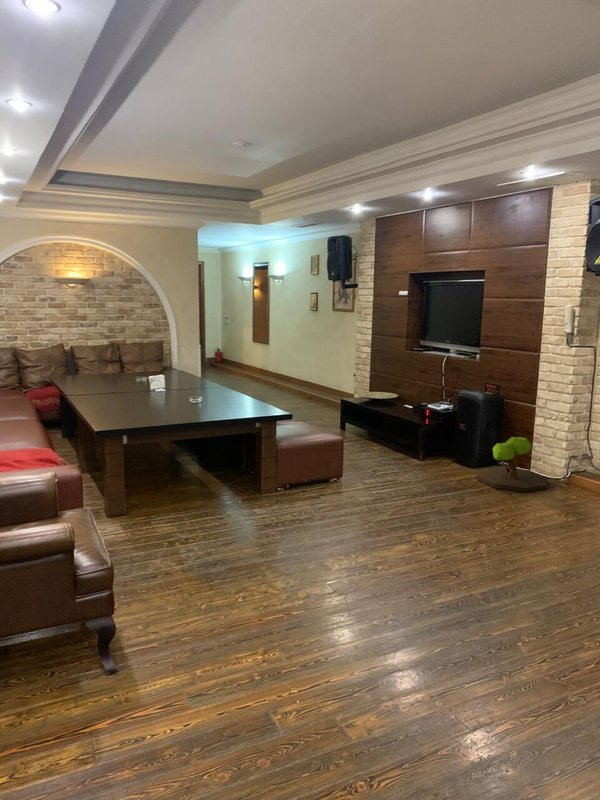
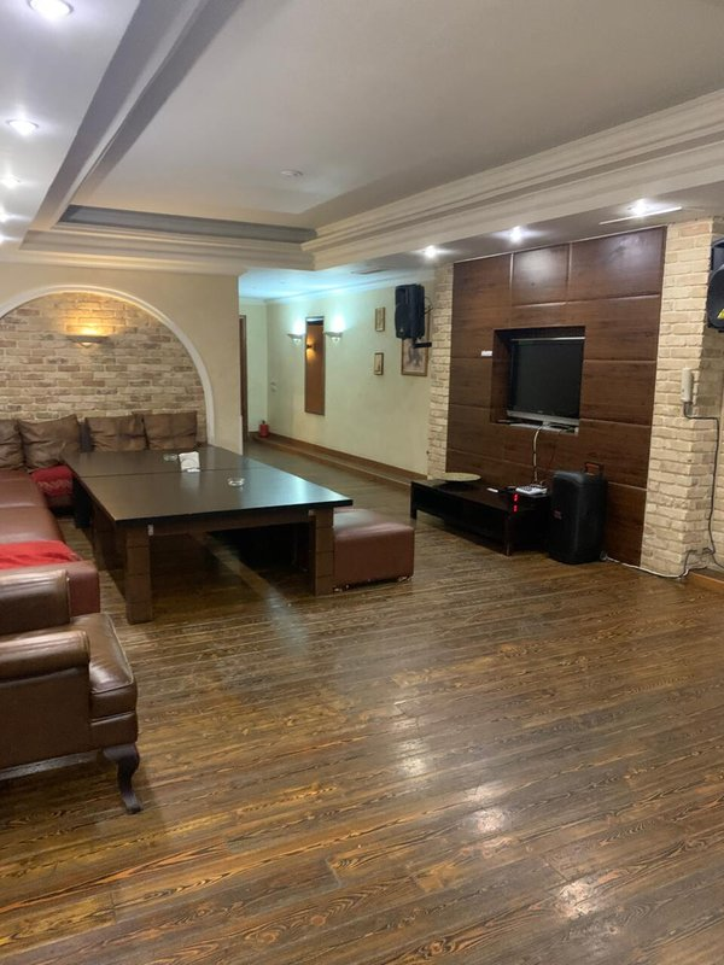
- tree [476,436,549,493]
